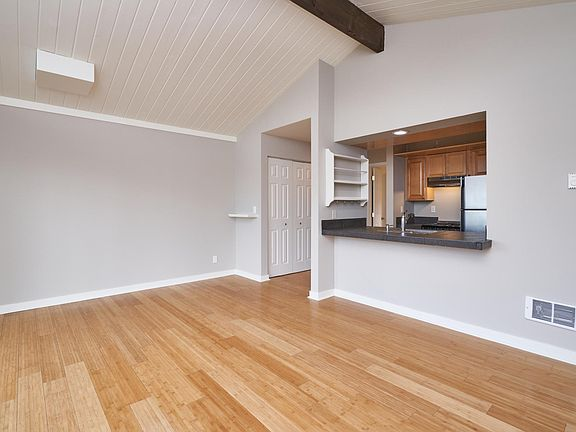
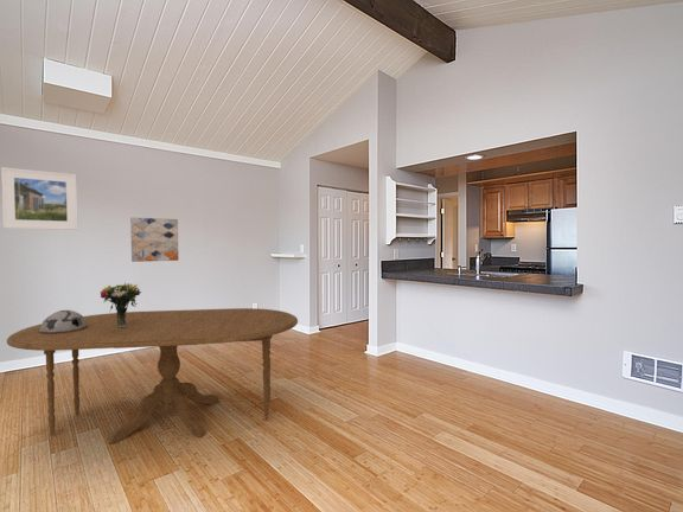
+ bouquet [100,282,142,328]
+ wall art [129,217,180,263]
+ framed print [0,166,79,231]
+ decorative bowl [39,309,88,334]
+ dining table [6,307,299,446]
